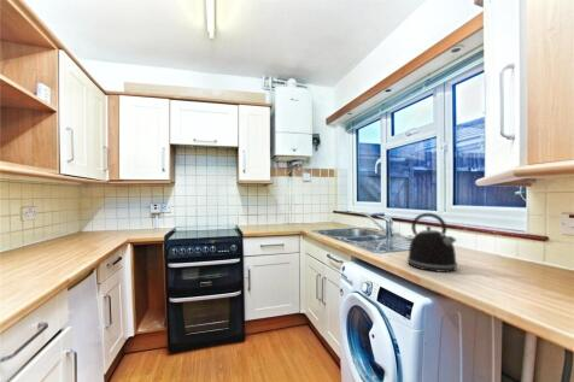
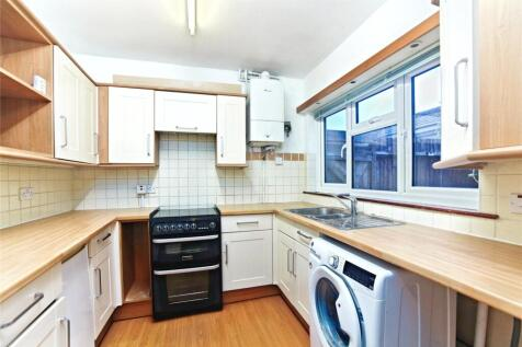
- kettle [406,212,458,274]
